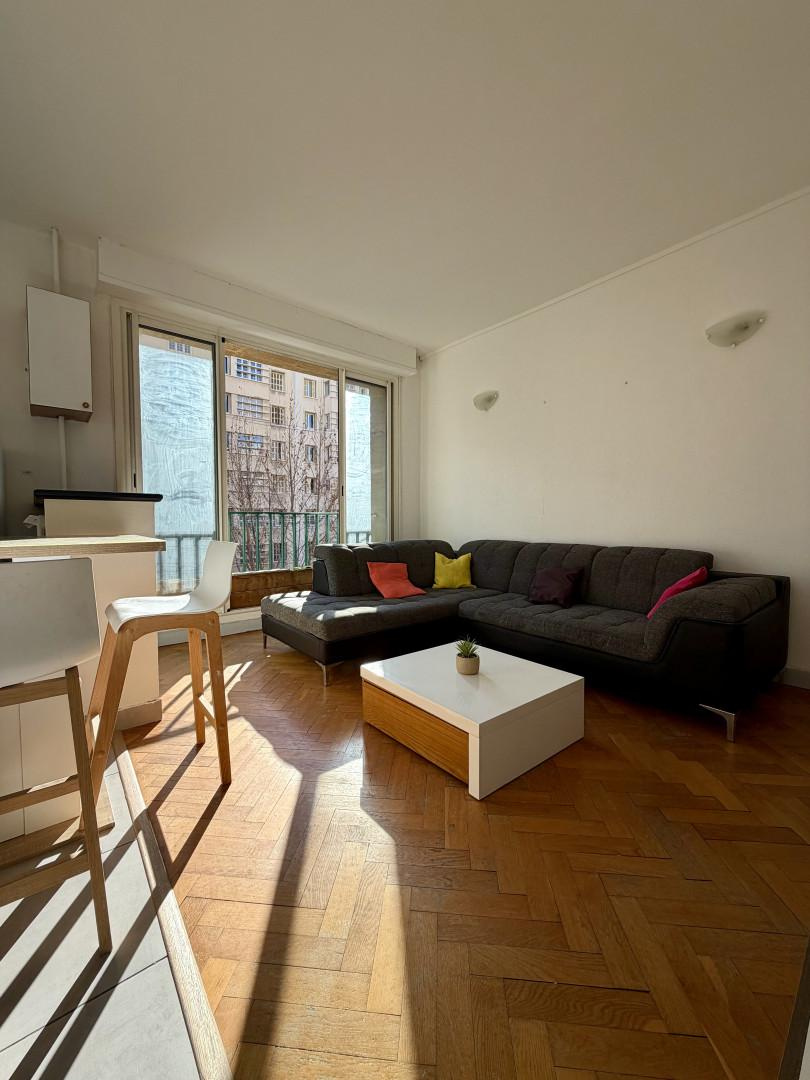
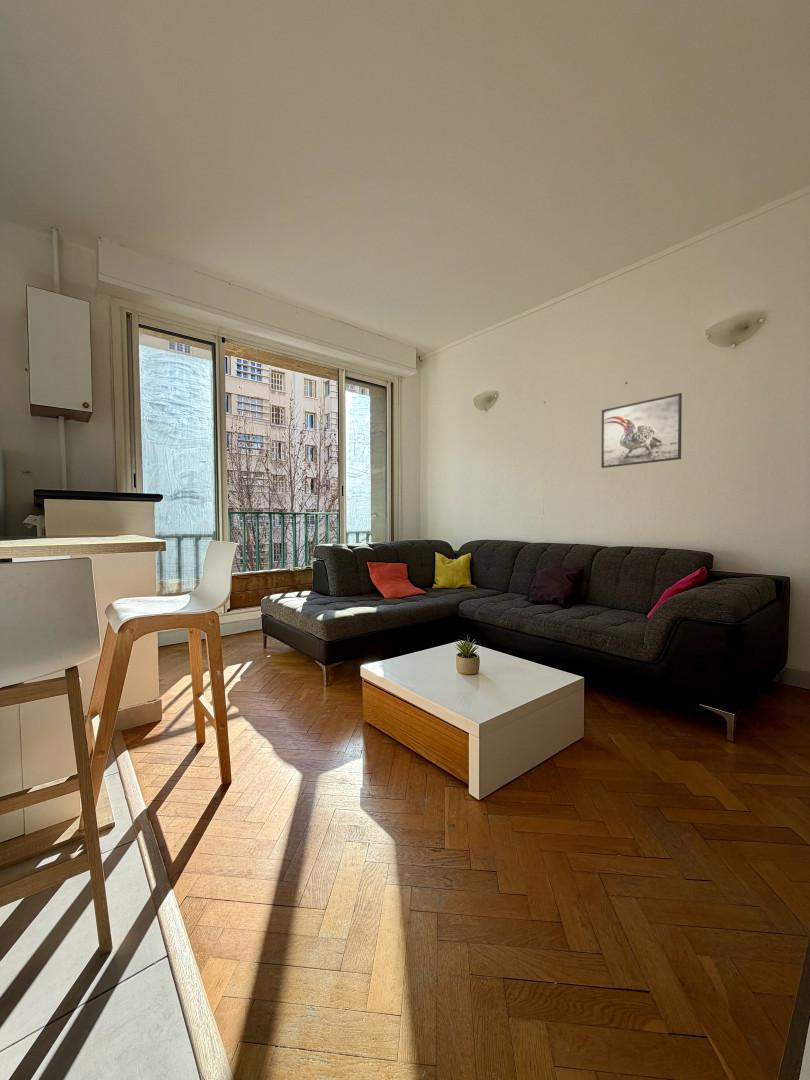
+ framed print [600,392,683,469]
